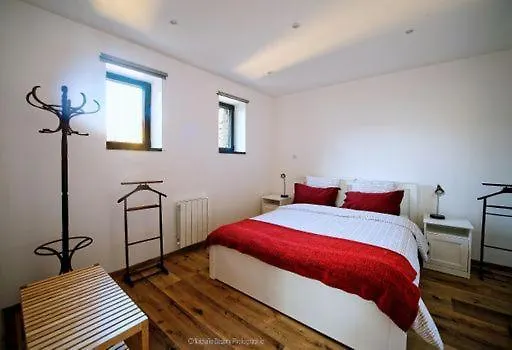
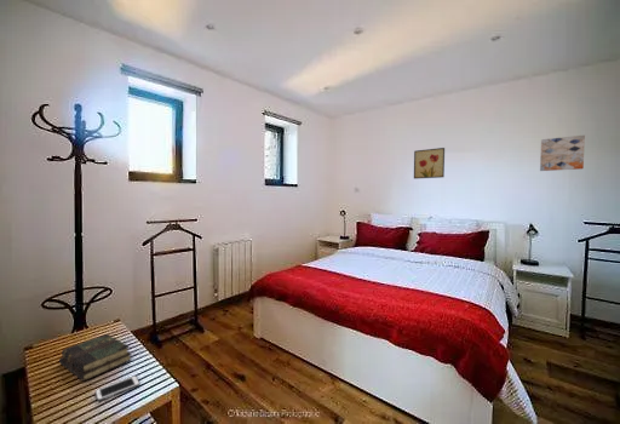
+ wall art [539,134,586,172]
+ cell phone [94,374,140,402]
+ book [58,333,133,383]
+ wall art [413,147,446,181]
